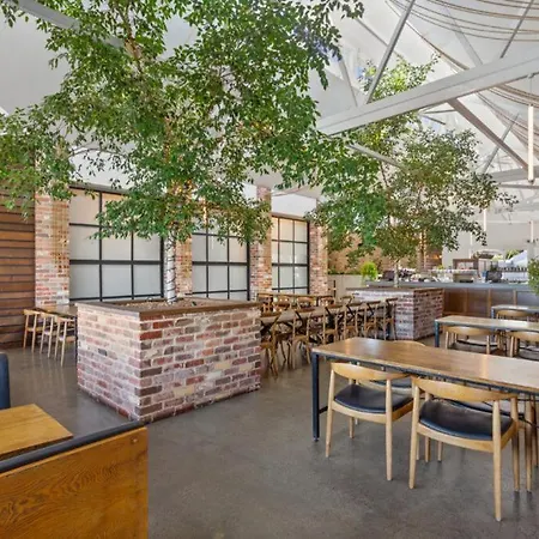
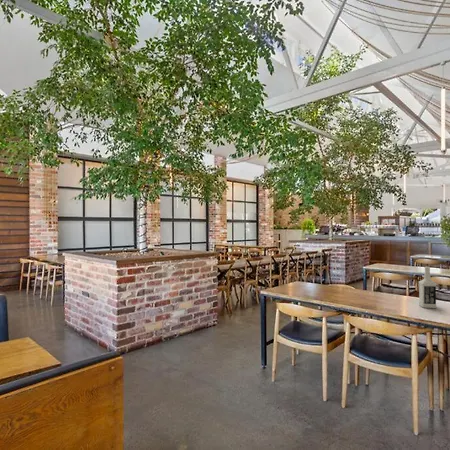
+ vodka [418,266,437,309]
